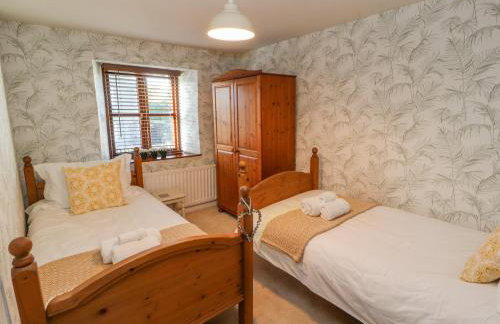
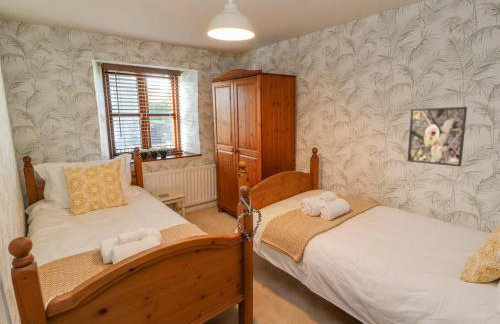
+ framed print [406,106,468,168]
